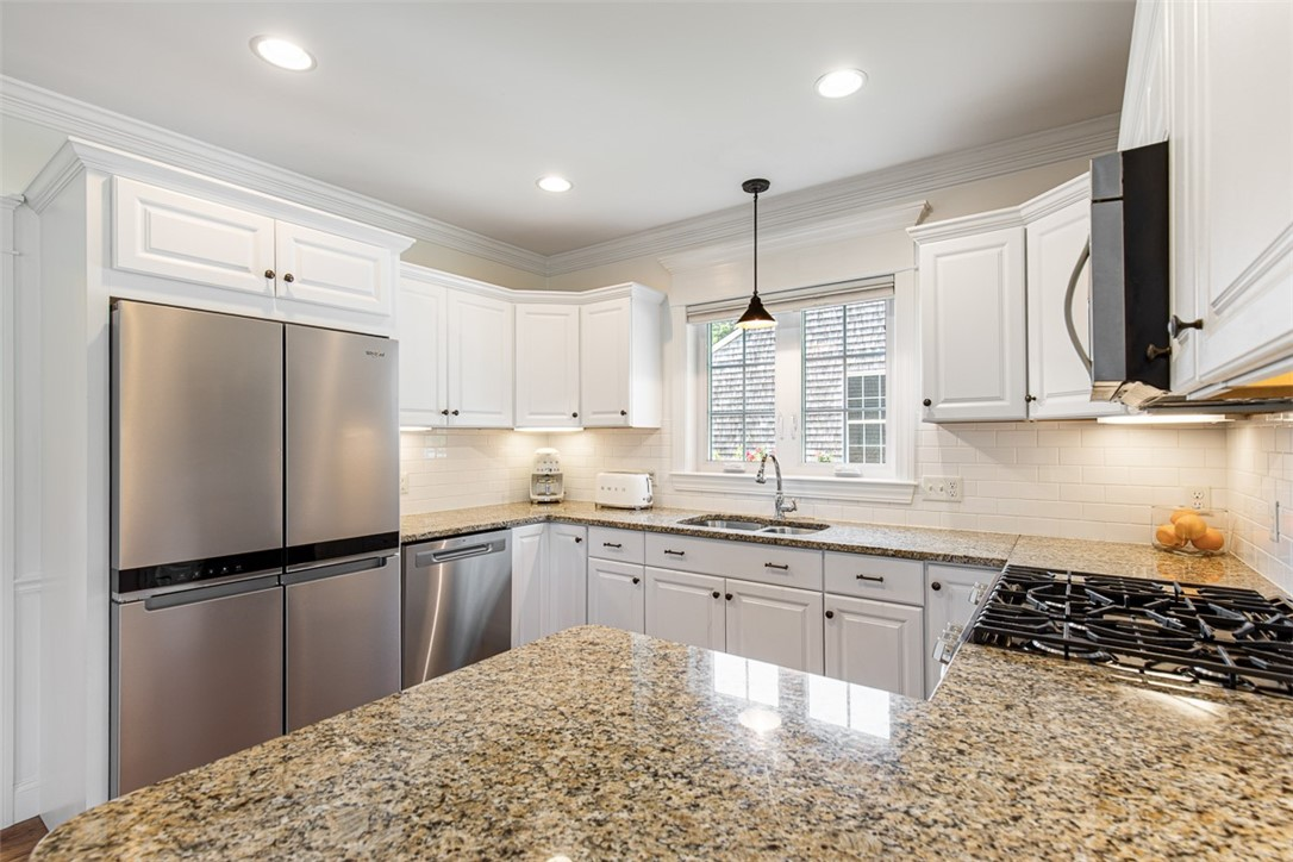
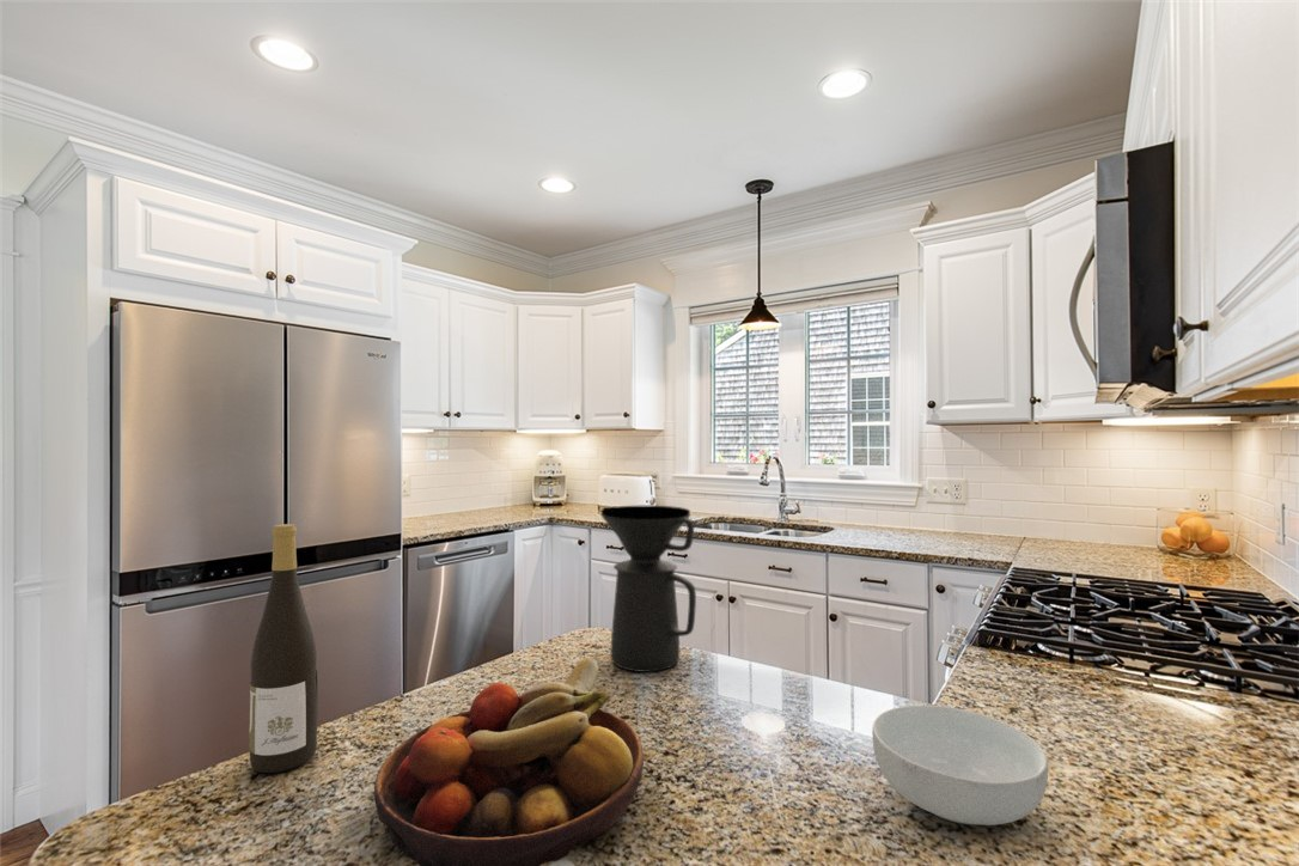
+ wine bottle [249,523,318,774]
+ fruit bowl [373,654,645,866]
+ cereal bowl [871,705,1049,827]
+ coffee maker [599,505,697,673]
